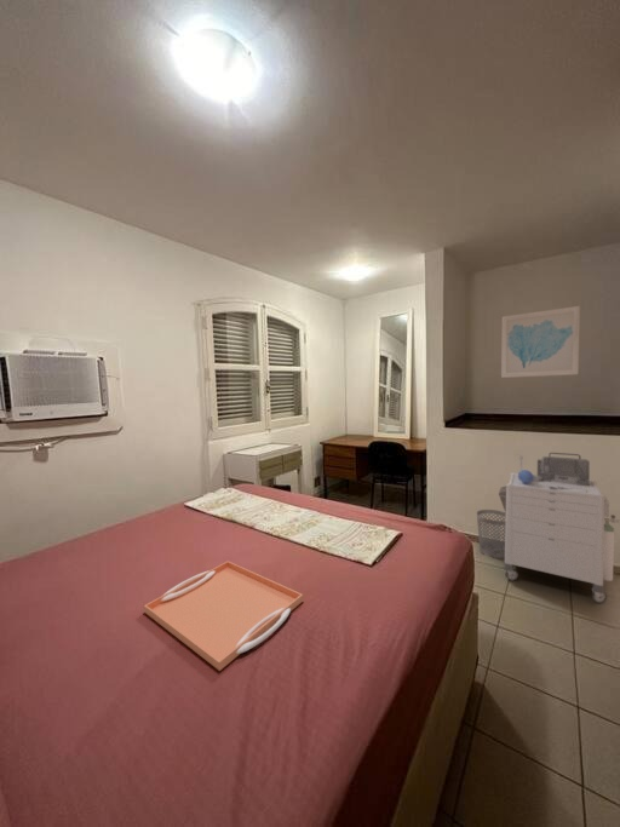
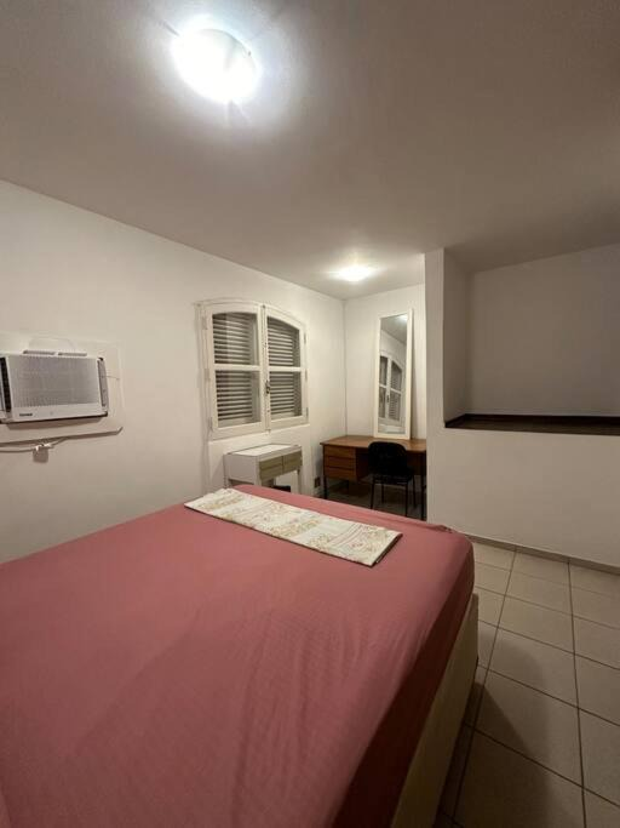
- serving tray [143,559,304,672]
- storage cabinet [498,452,620,604]
- wall art [500,305,581,379]
- wastebasket [476,509,506,559]
